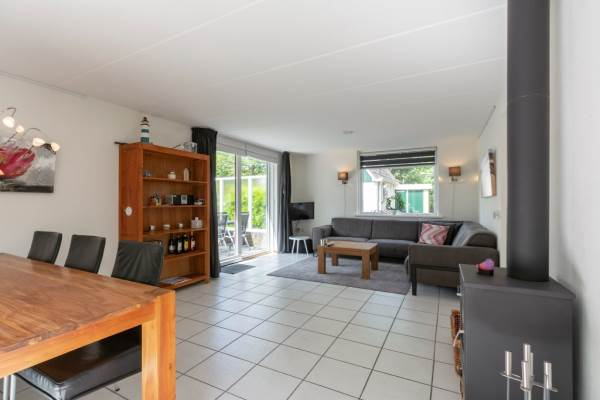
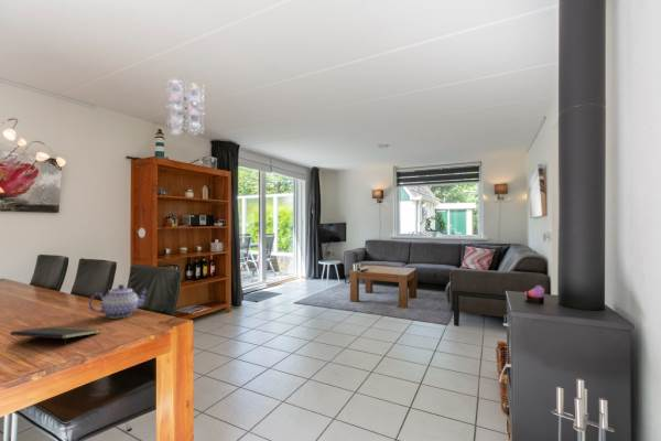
+ ceiling light [164,76,206,138]
+ notepad [9,325,101,348]
+ teapot [88,283,151,319]
